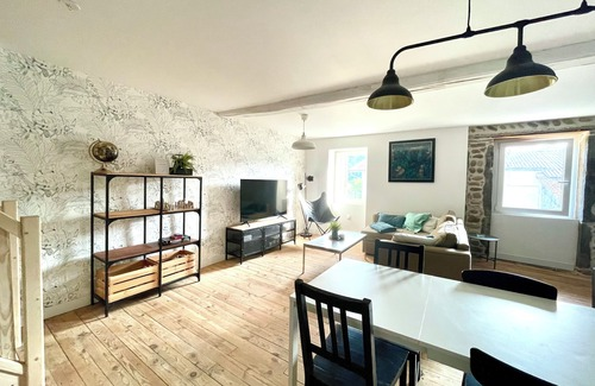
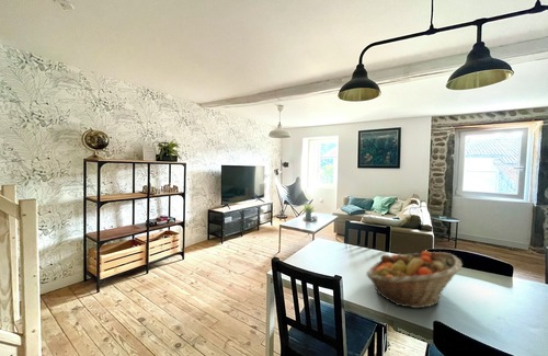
+ fruit basket [365,250,464,309]
